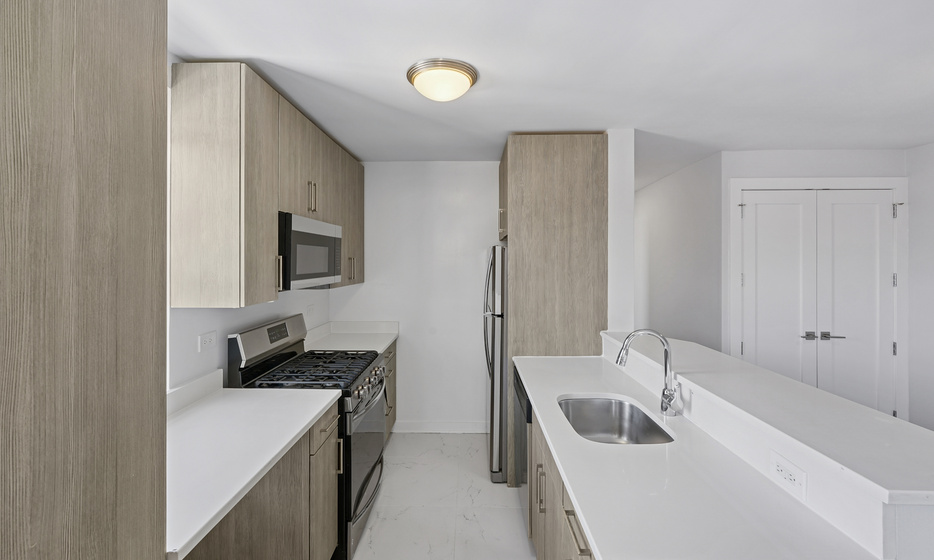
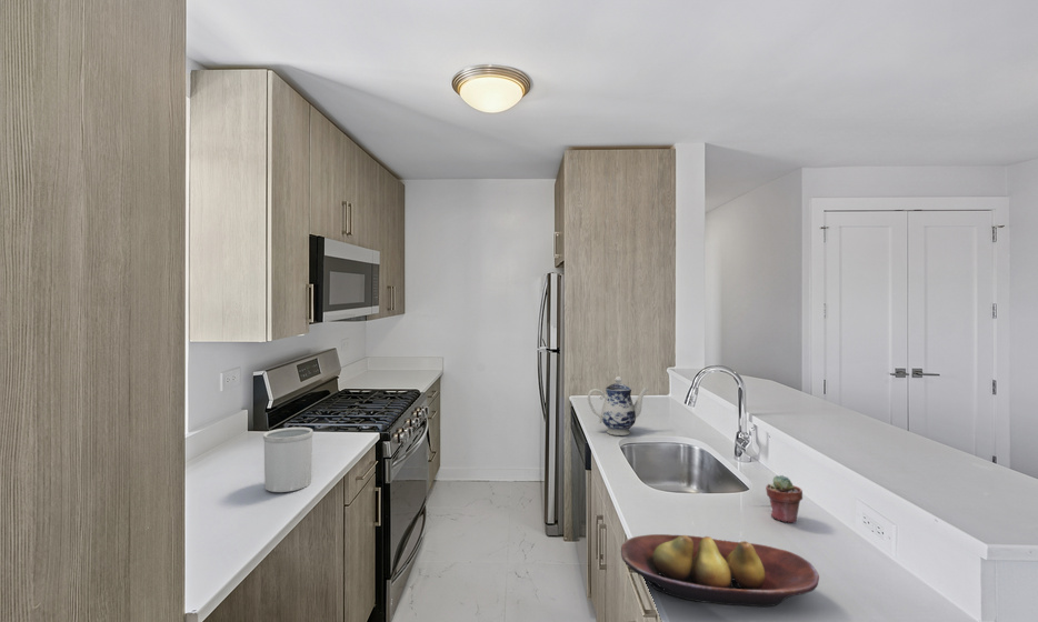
+ fruit bowl [620,533,820,608]
+ utensil holder [262,427,315,493]
+ teapot [587,375,650,437]
+ potted succulent [765,474,804,524]
